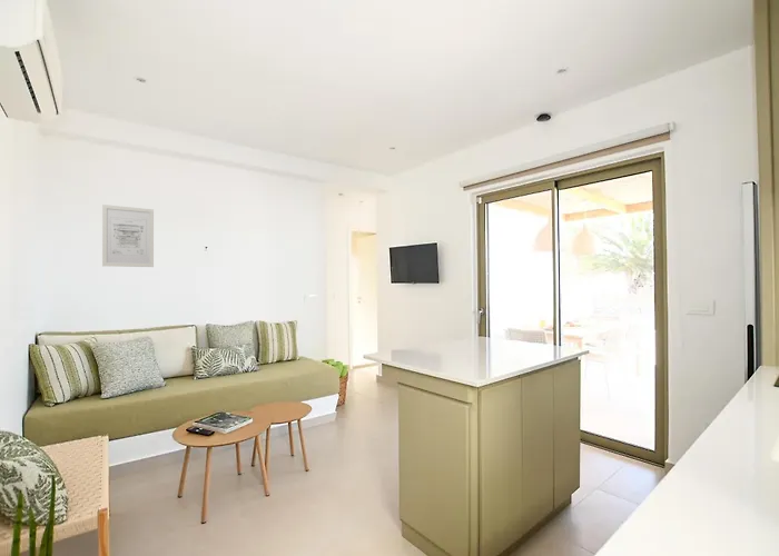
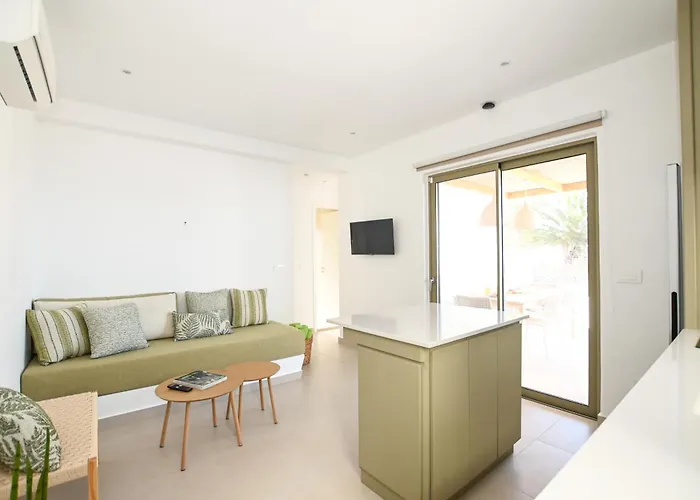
- wall art [101,203,155,268]
